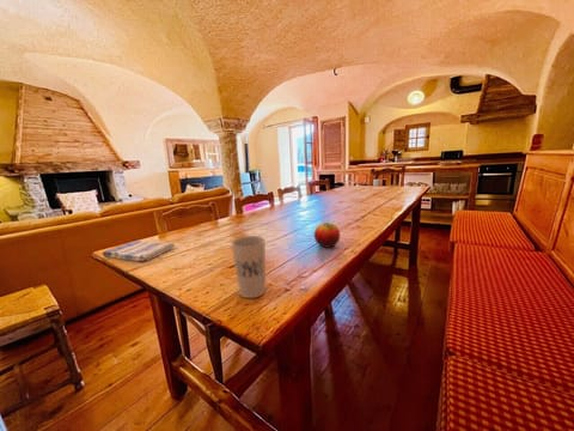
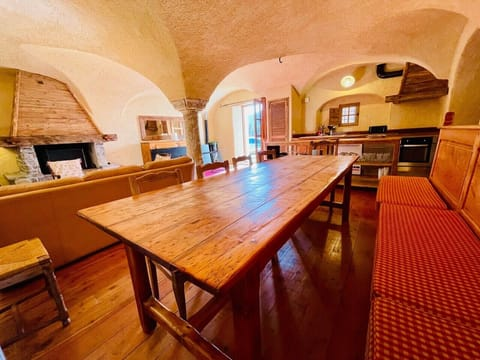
- dish towel [102,239,176,262]
- fruit [313,220,341,249]
- cup [230,235,267,299]
